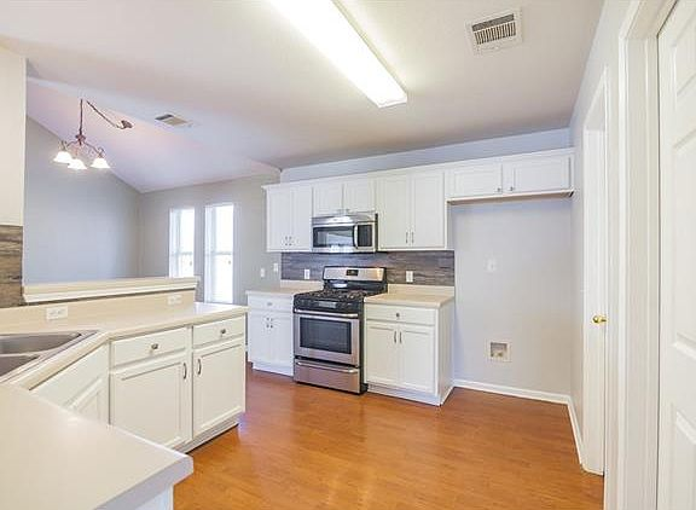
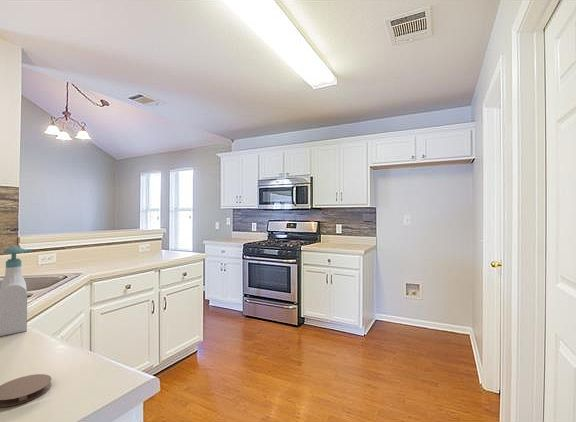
+ soap bottle [0,246,34,337]
+ coaster [0,373,52,408]
